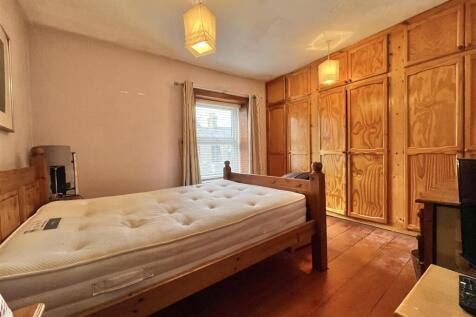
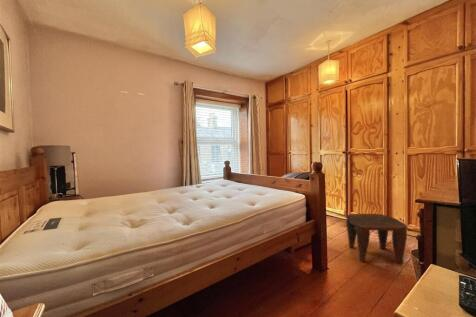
+ stool [345,213,408,265]
